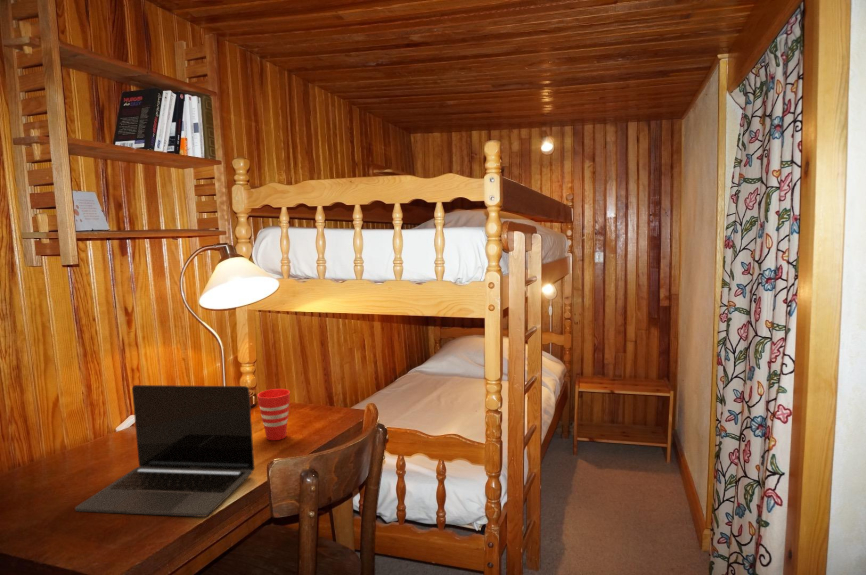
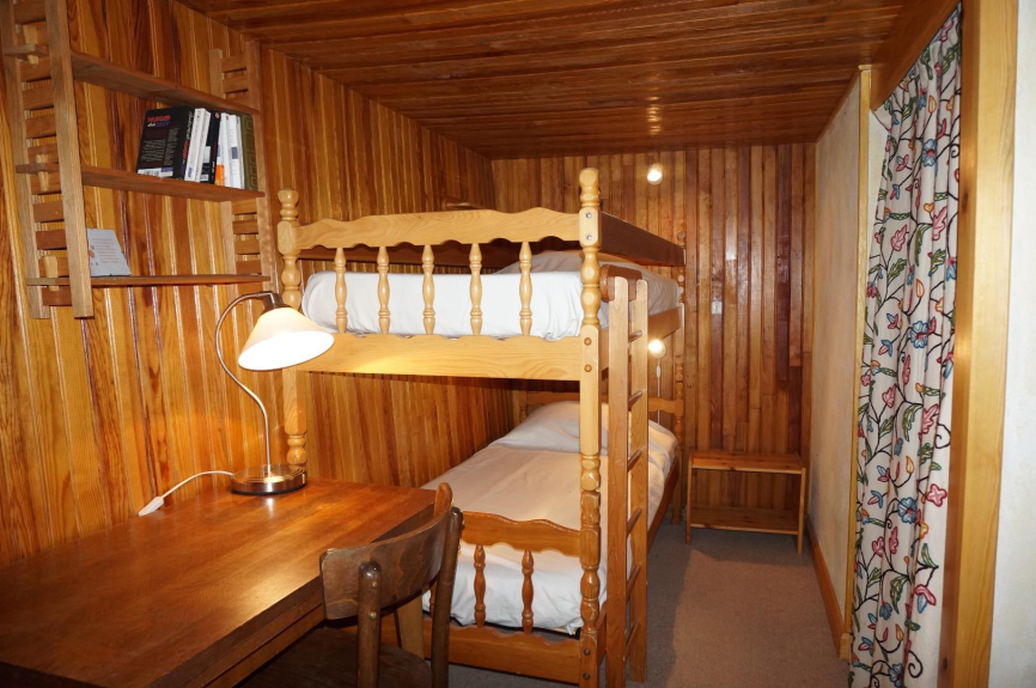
- cup [256,388,291,441]
- laptop [74,384,255,518]
